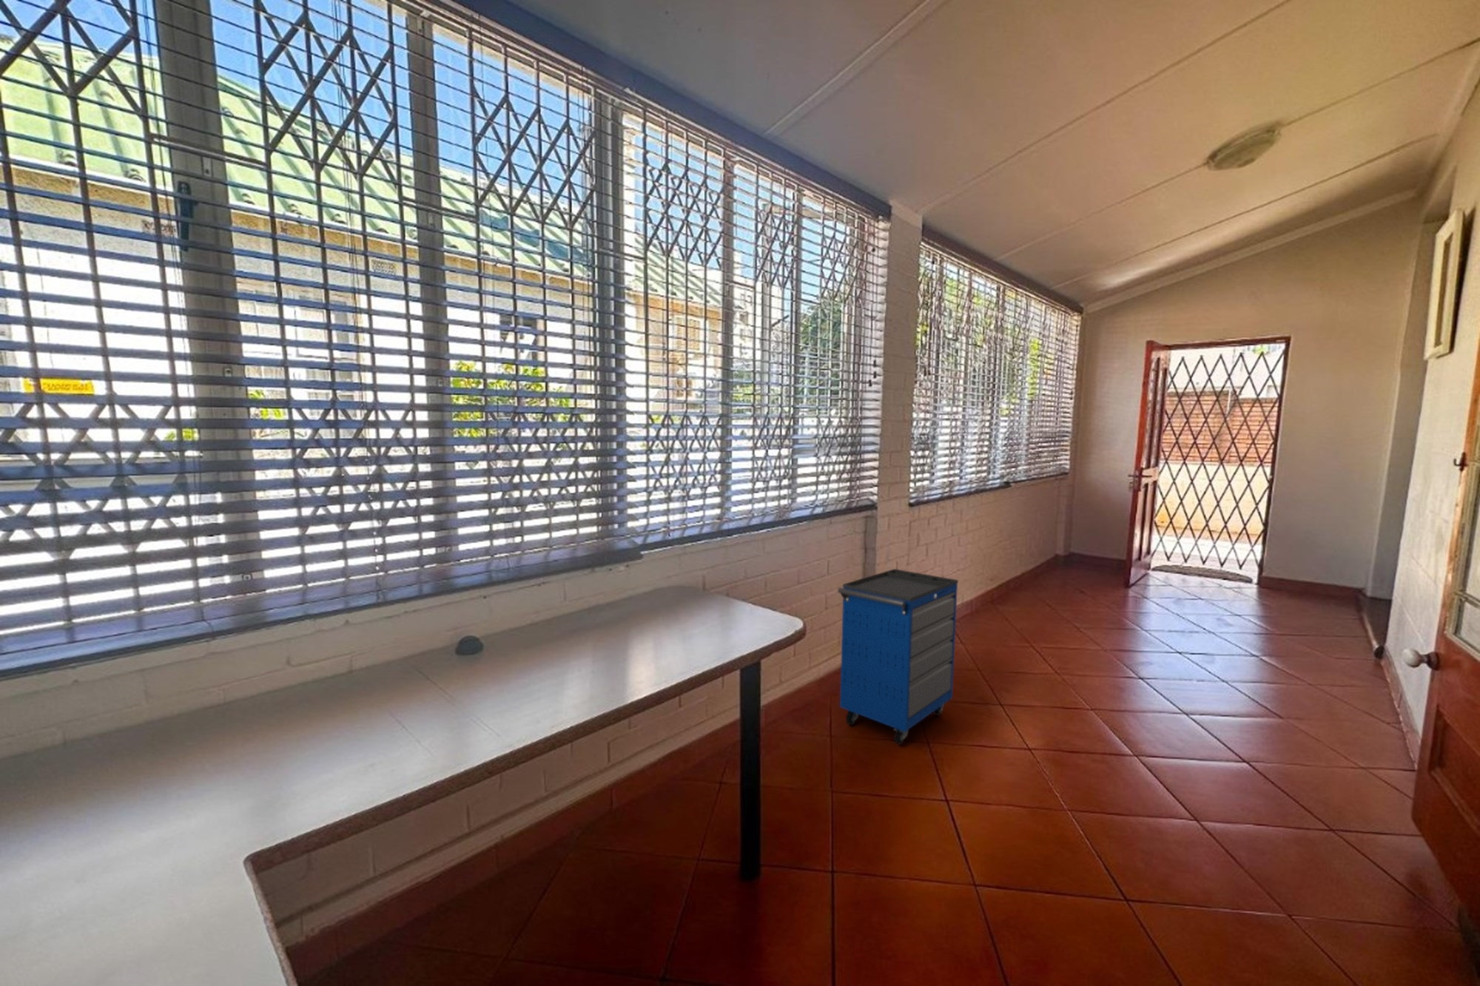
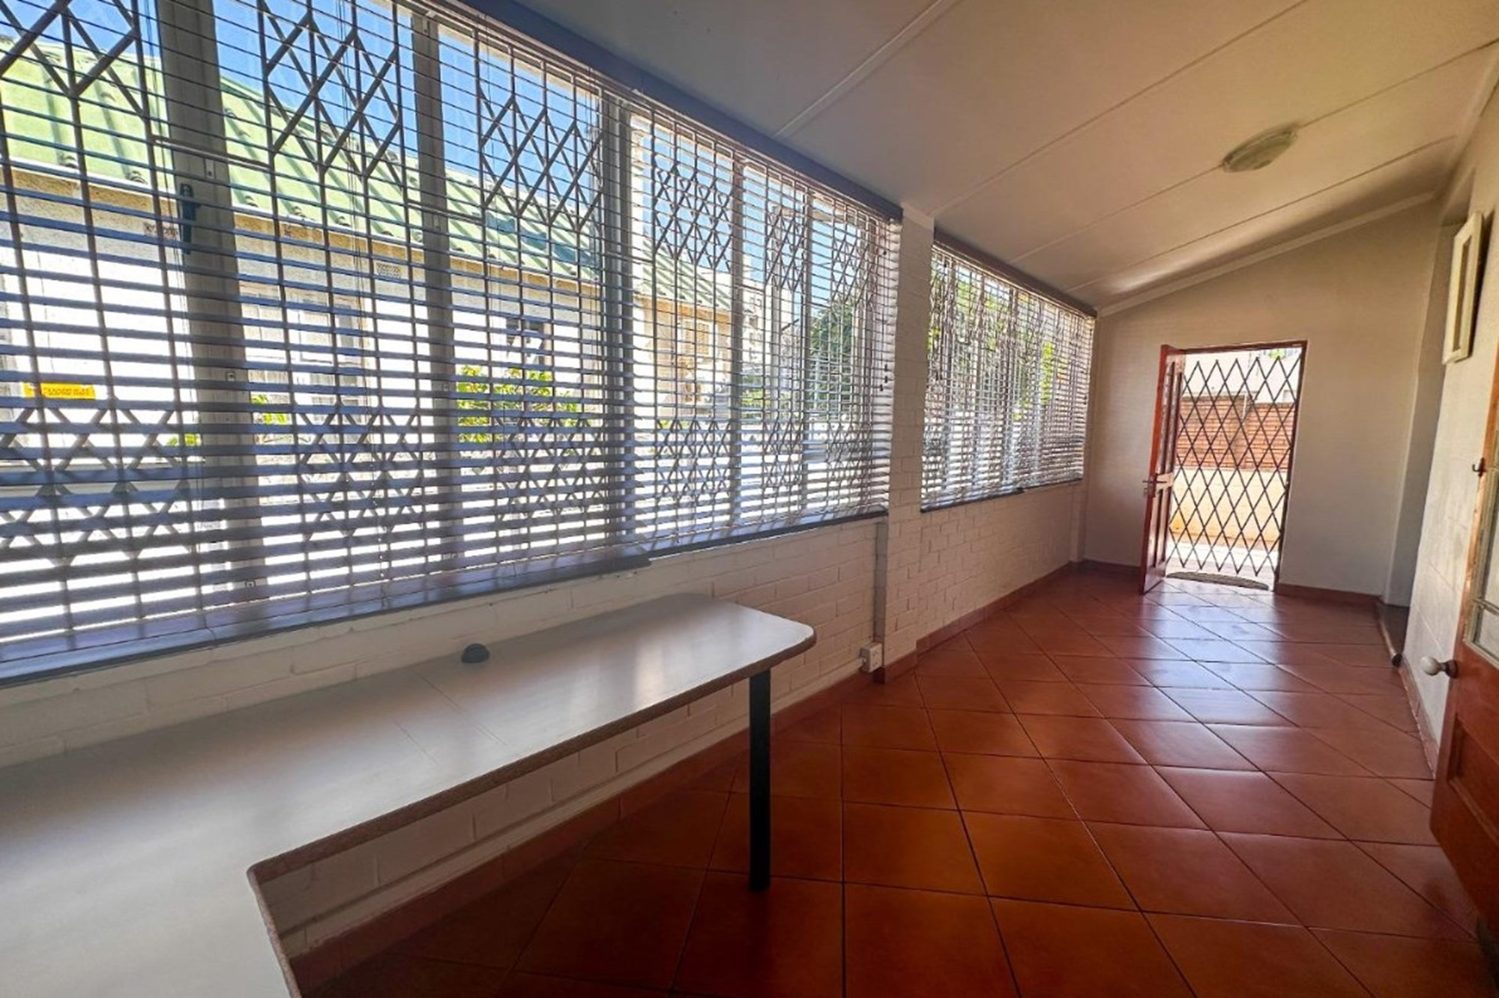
- cabinet [837,568,960,746]
